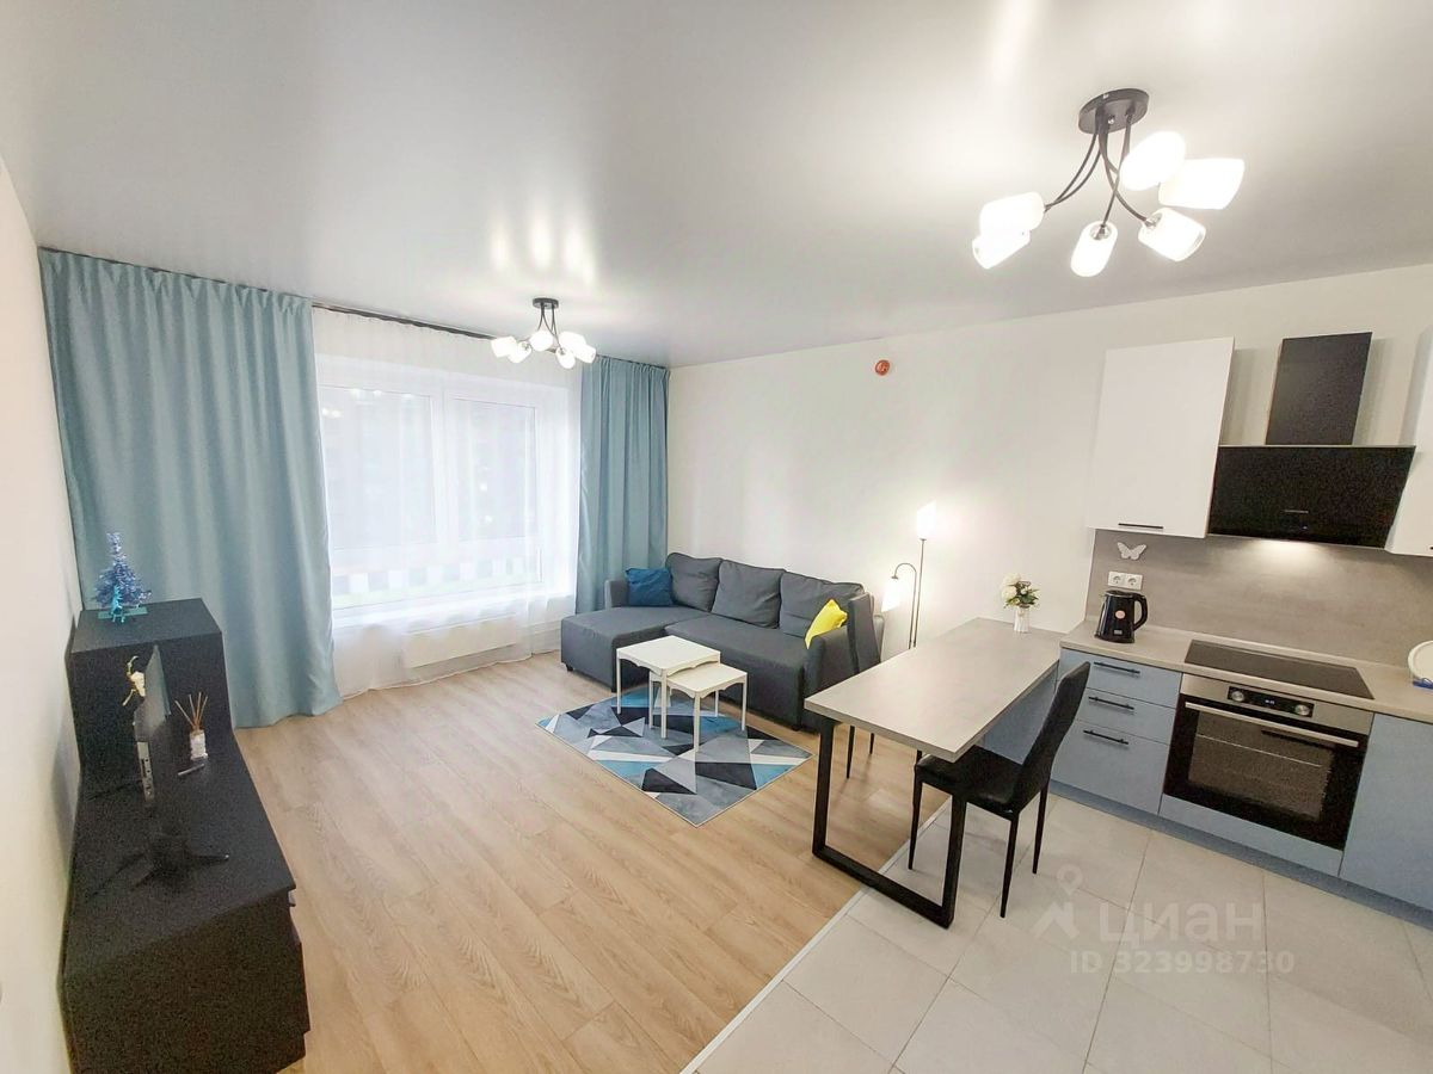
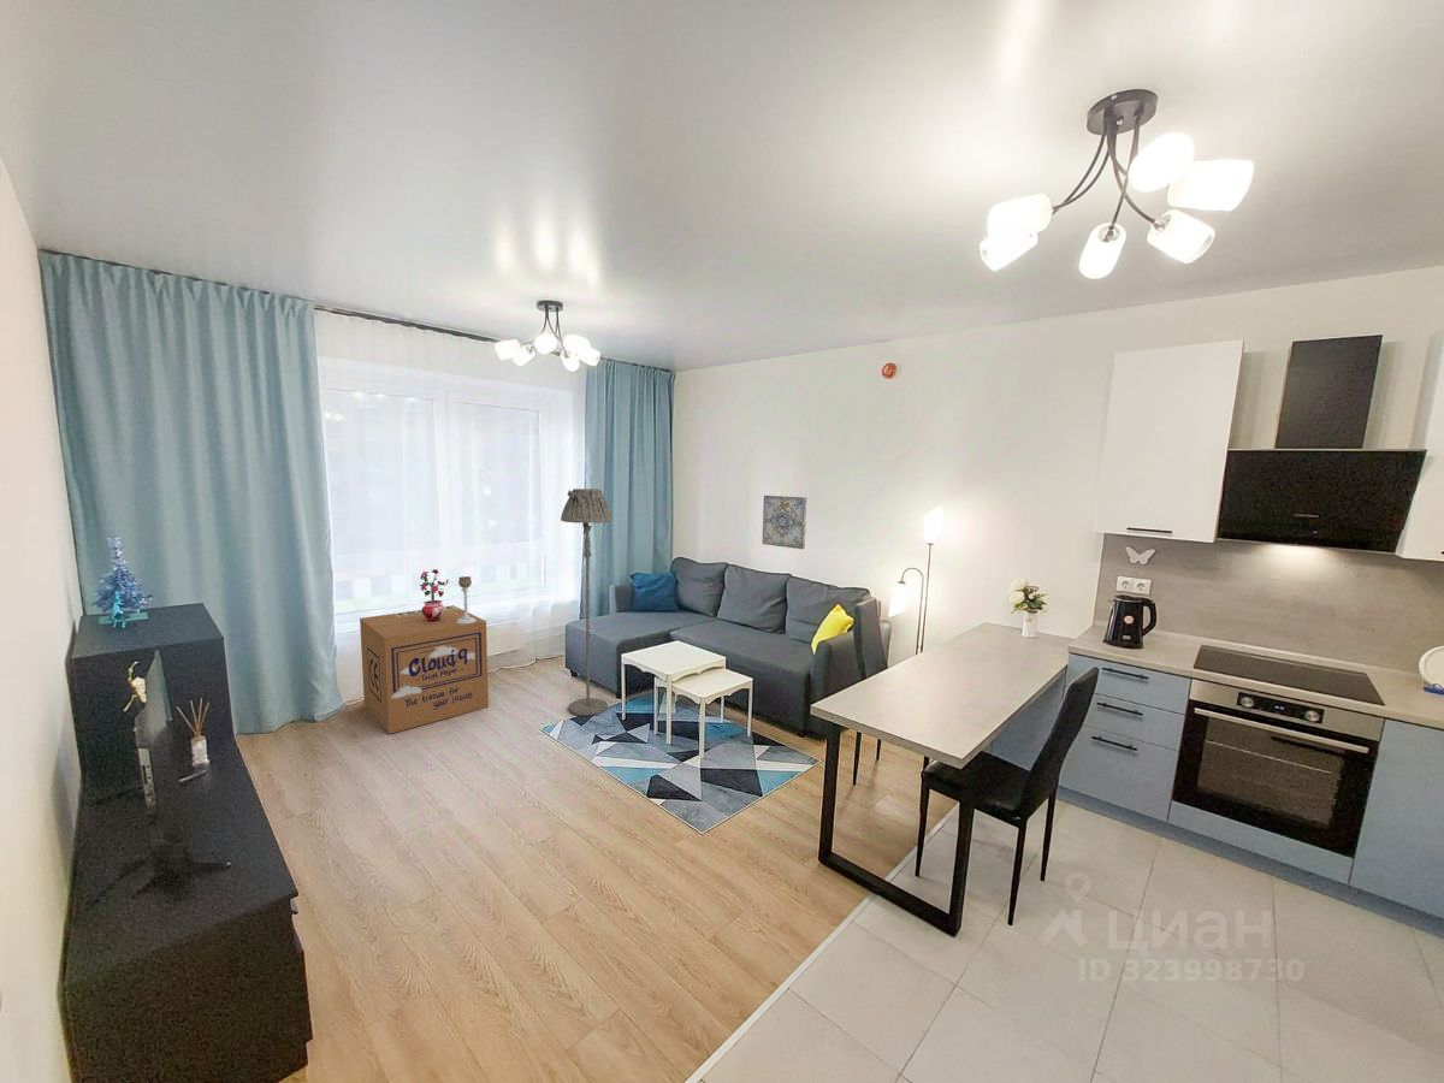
+ potted plant [419,568,450,621]
+ cardboard box [359,604,490,735]
+ floor lamp [560,487,614,717]
+ wall art [762,495,809,550]
+ candle holder [456,575,477,625]
